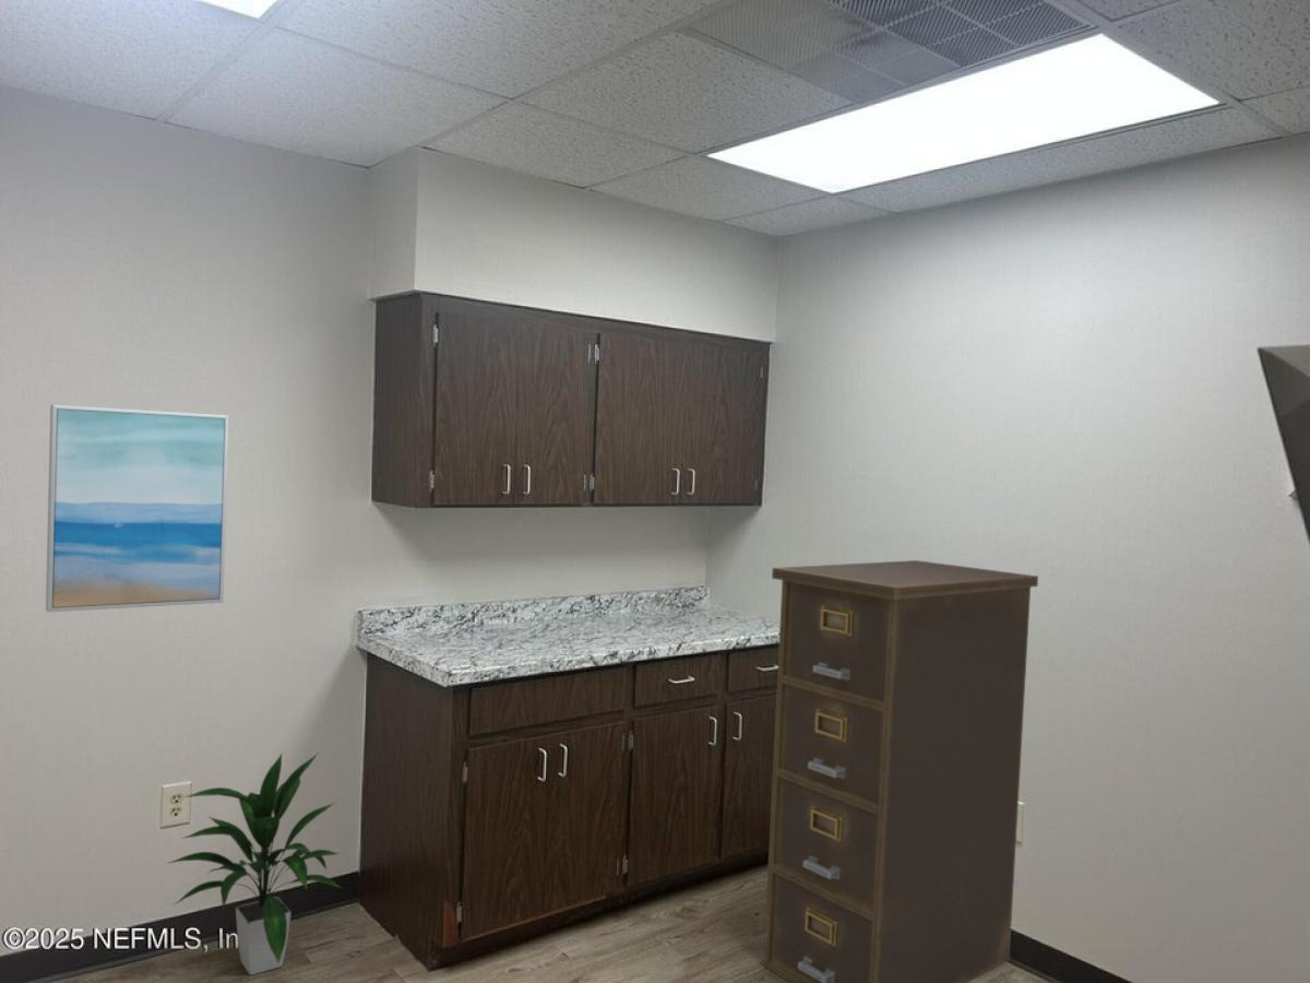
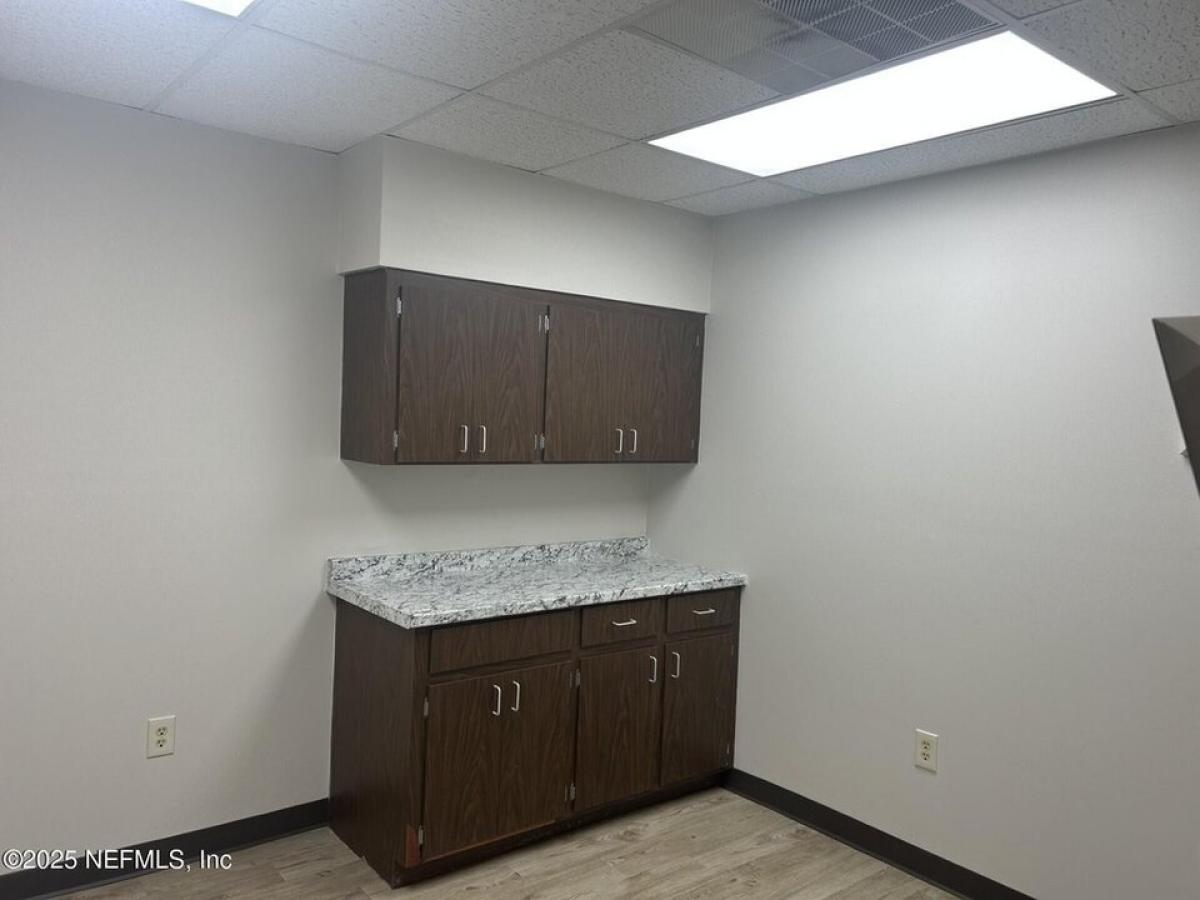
- wall art [45,404,230,613]
- indoor plant [168,750,343,976]
- filing cabinet [762,559,1039,983]
